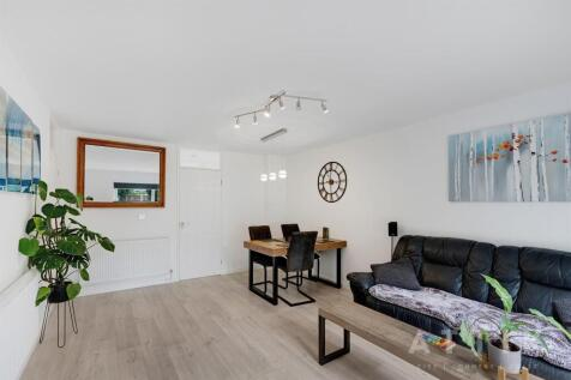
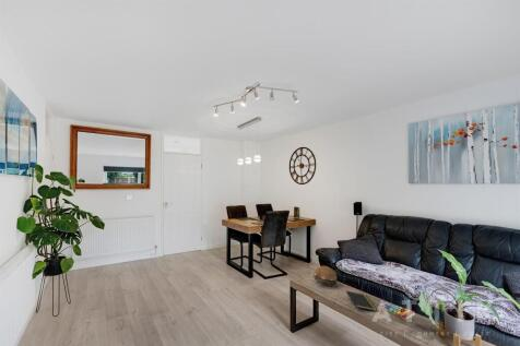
+ notepad [345,290,378,312]
+ decorative bowl [312,265,339,289]
